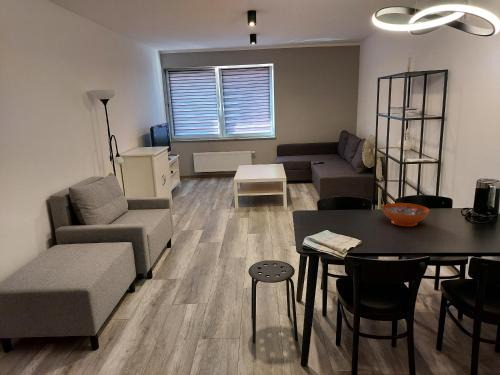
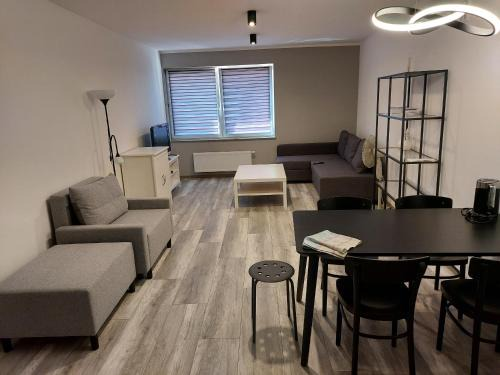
- decorative bowl [381,202,430,227]
